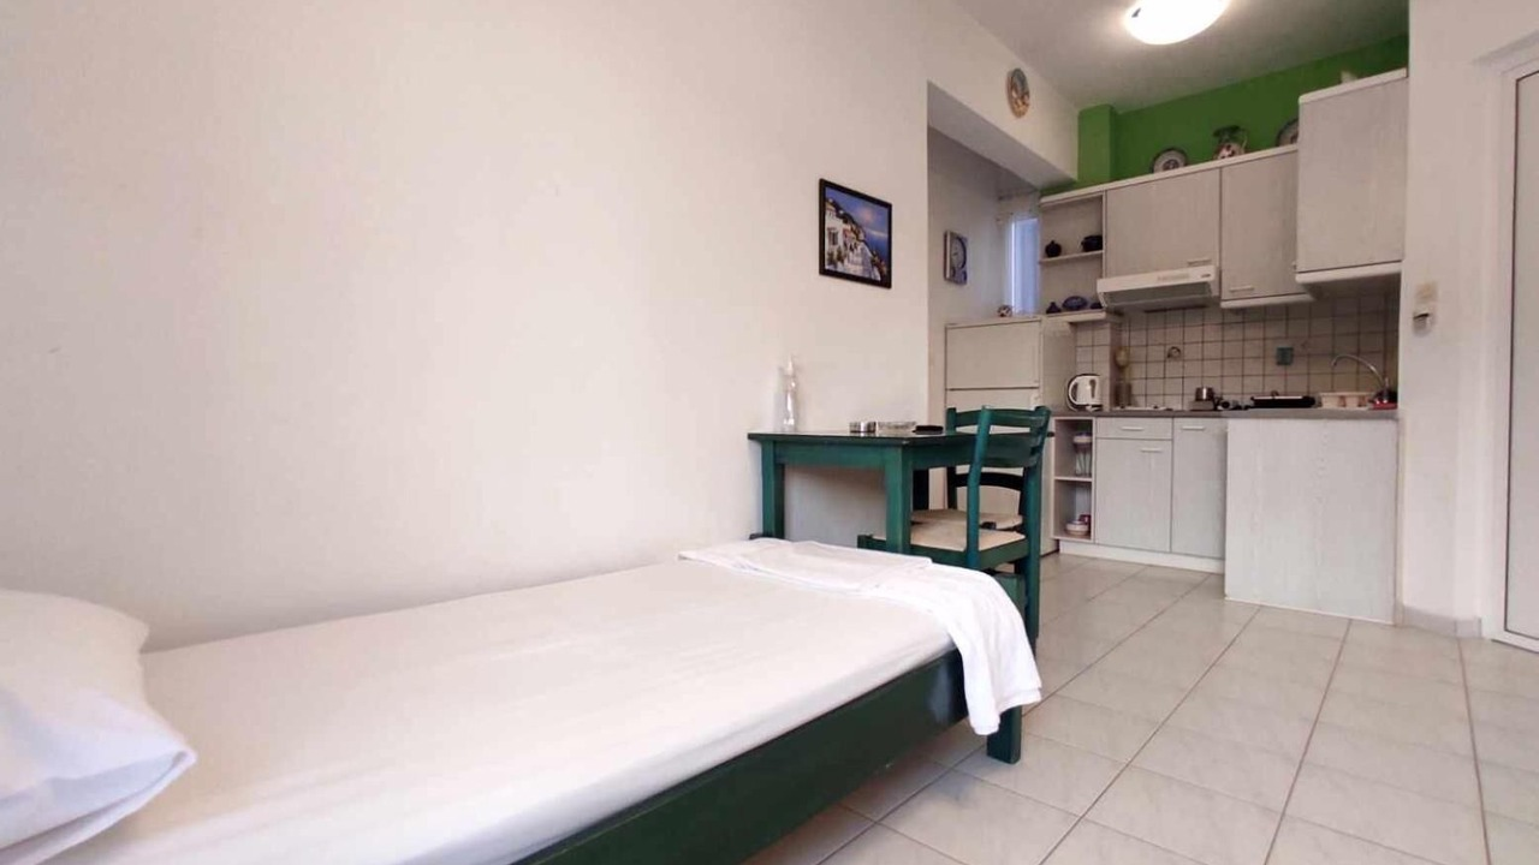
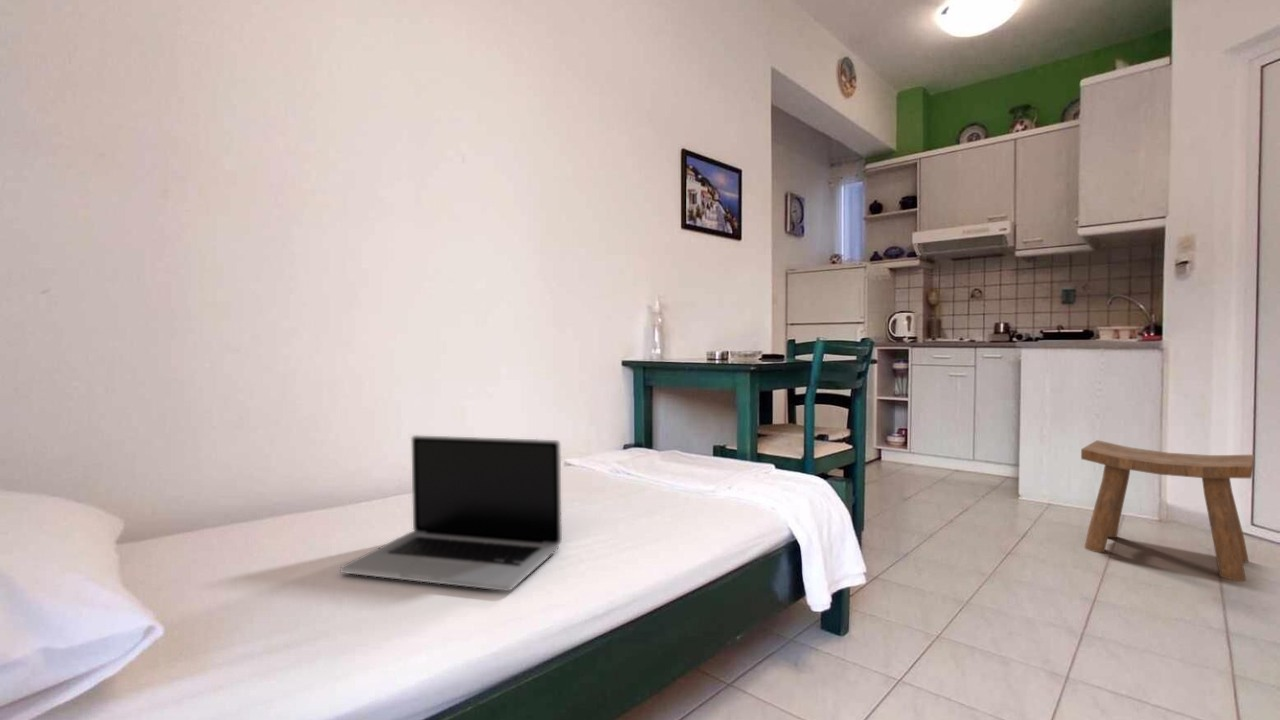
+ laptop [339,434,563,592]
+ stool [1080,439,1255,582]
